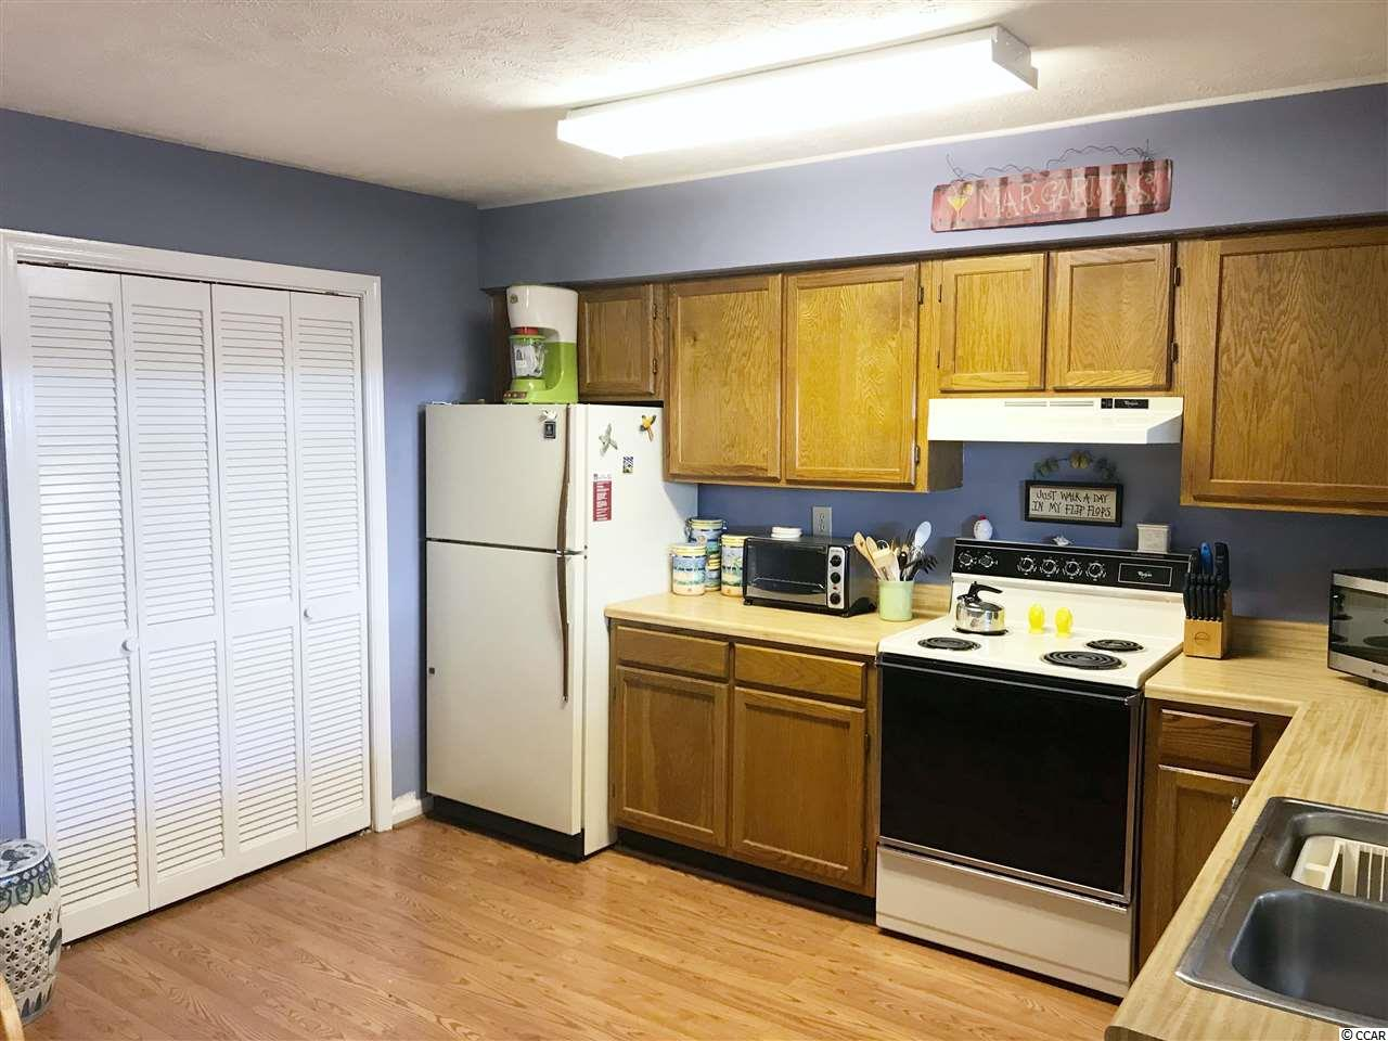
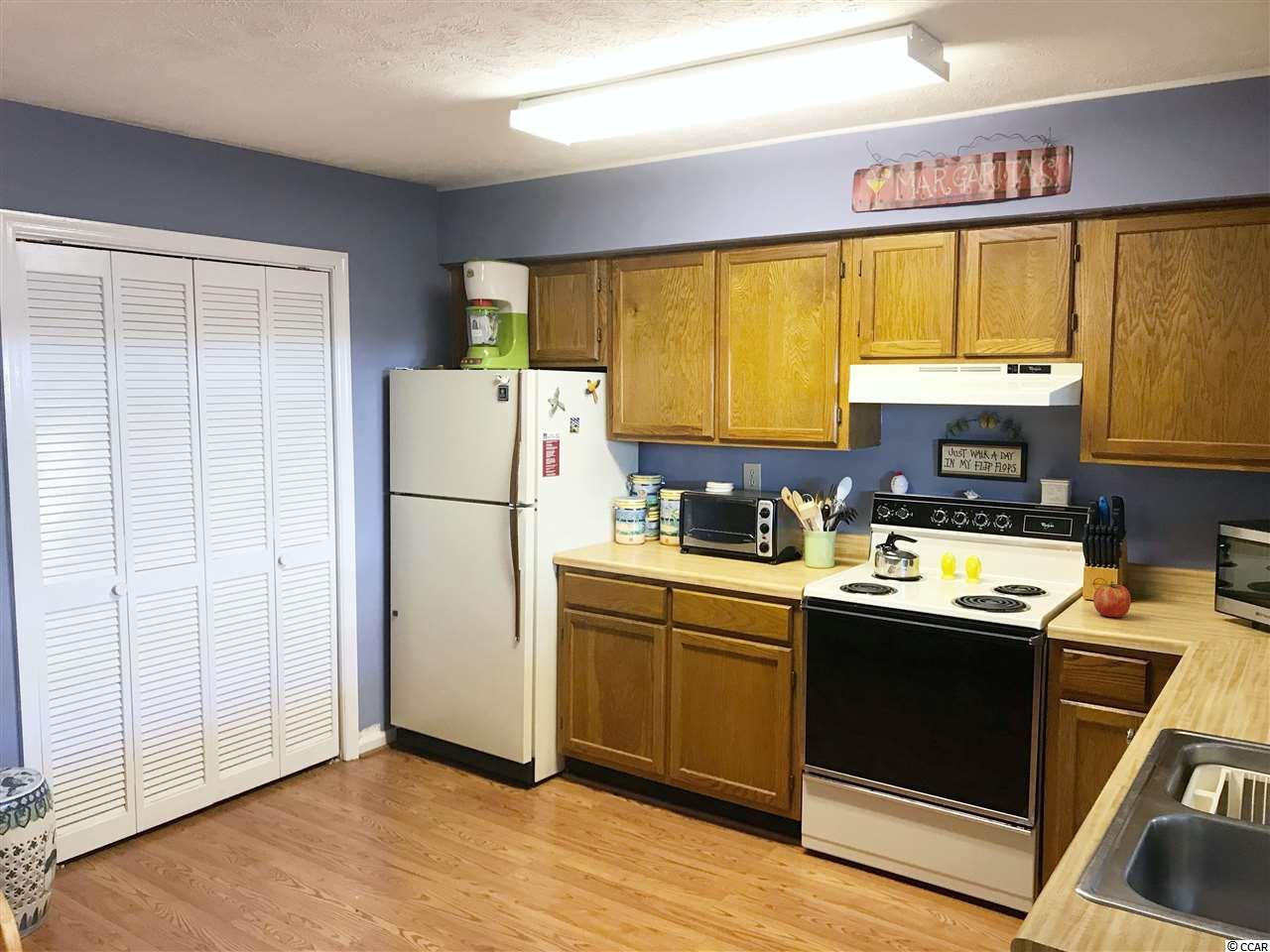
+ fruit [1092,580,1132,618]
